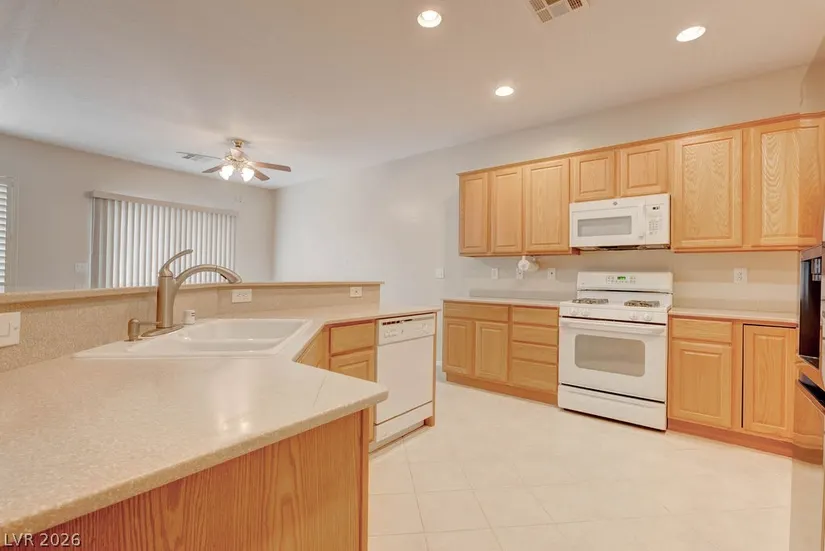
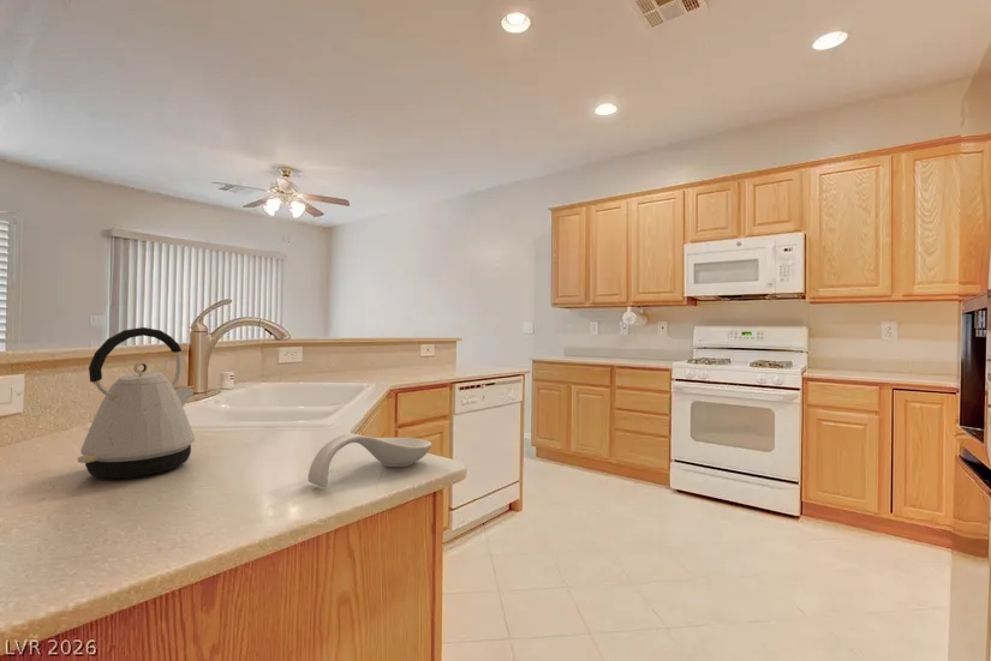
+ spoon rest [308,433,432,488]
+ kettle [77,326,197,480]
